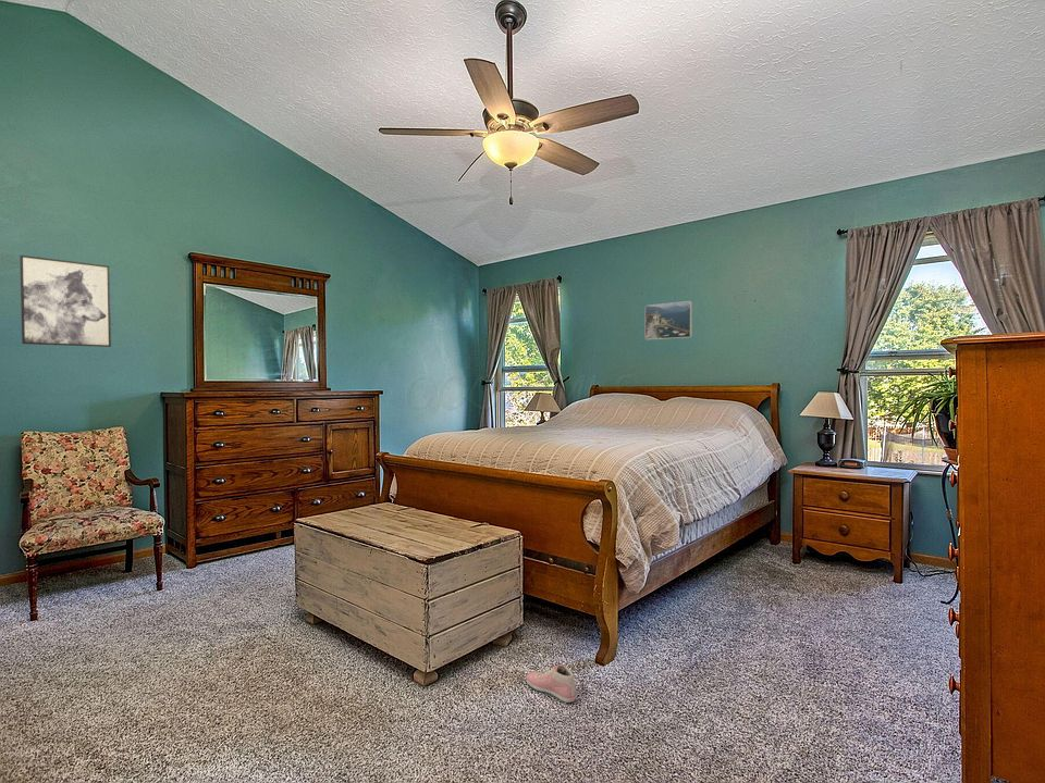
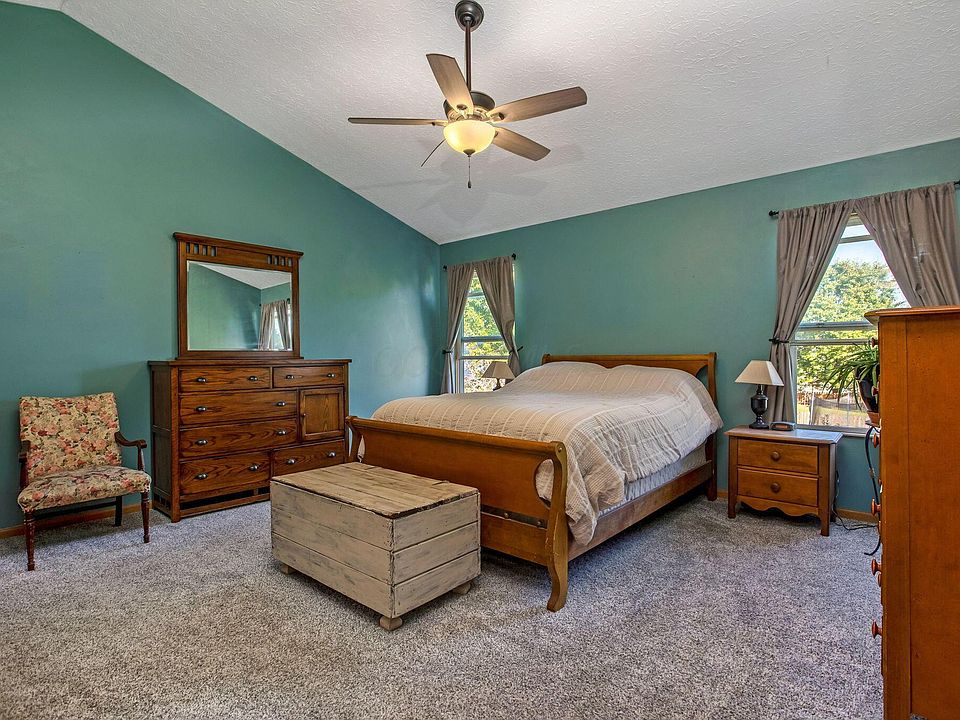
- sneaker [526,663,577,704]
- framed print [644,300,693,340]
- wall art [19,254,112,348]
